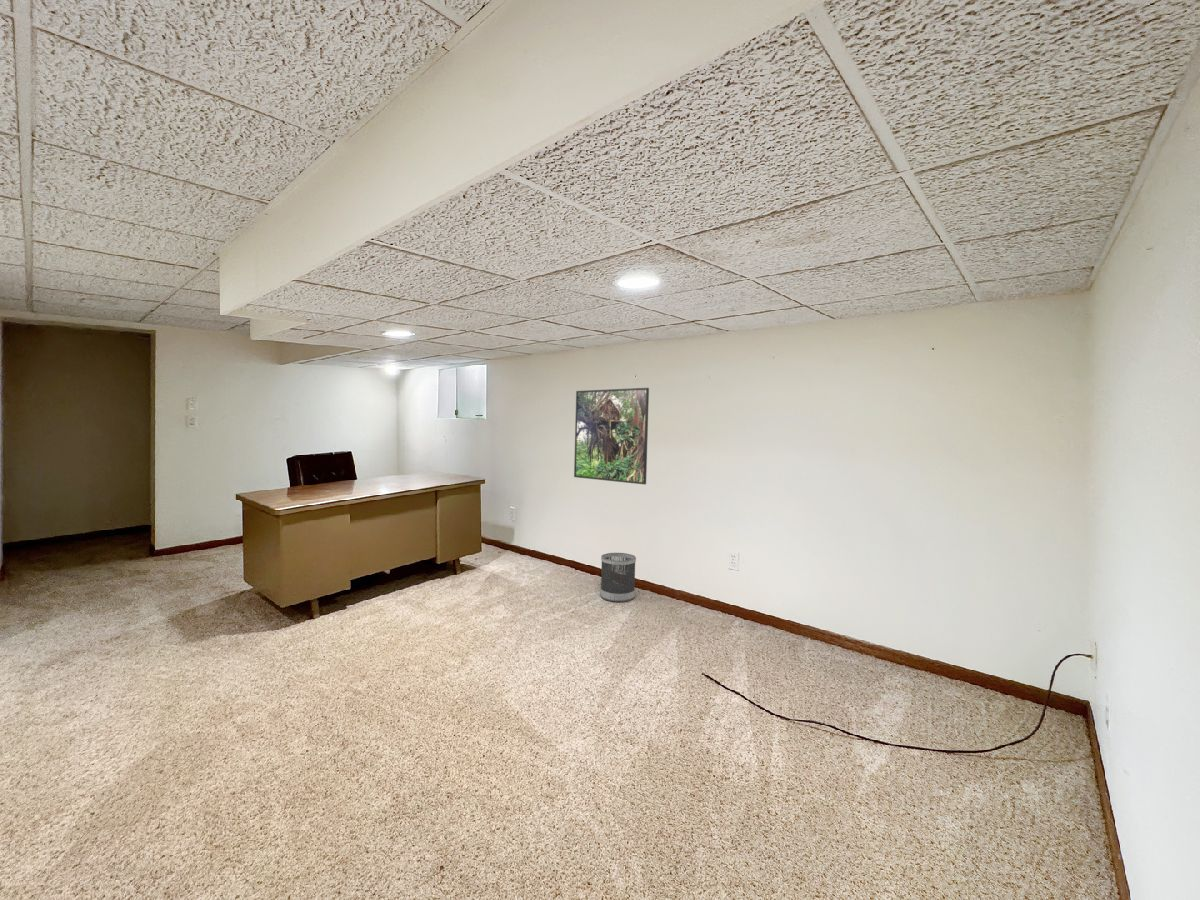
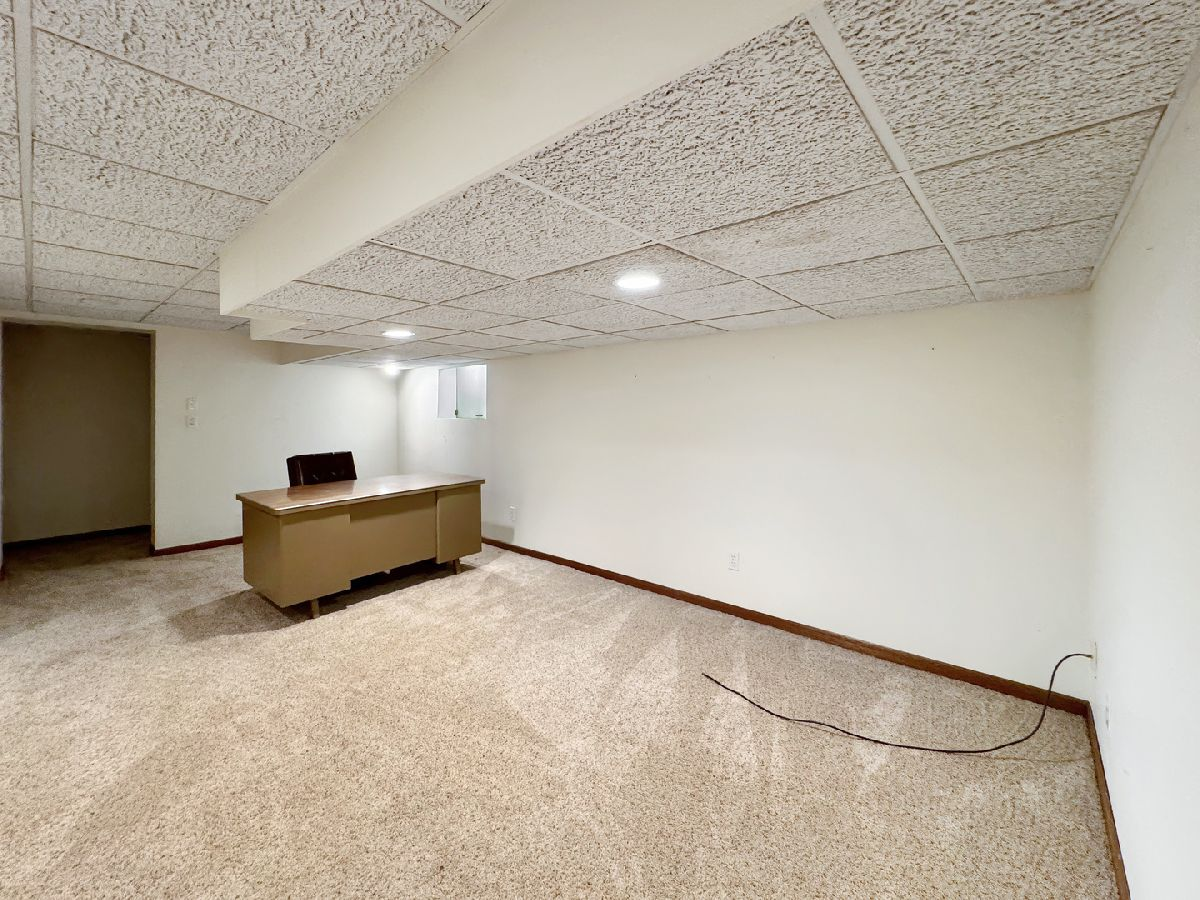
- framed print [573,387,650,485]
- wastebasket [599,552,637,603]
